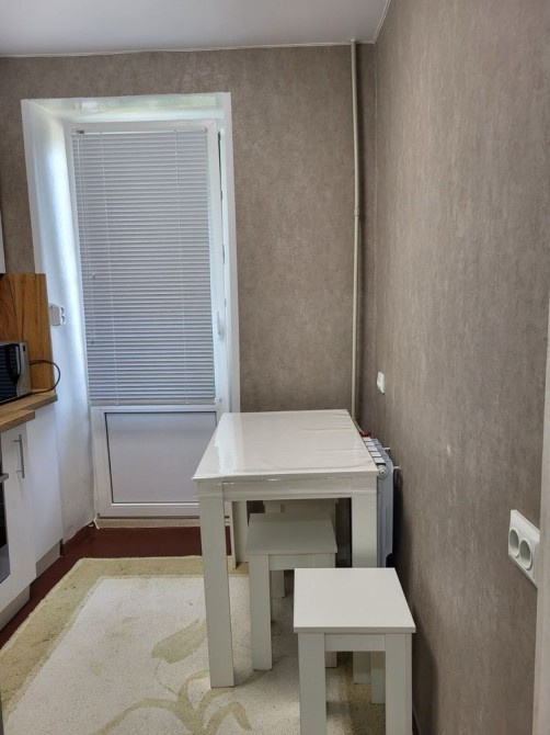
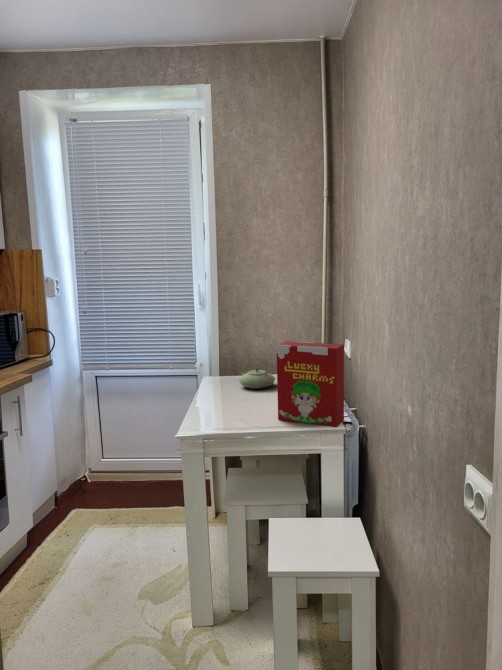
+ teapot [238,356,276,390]
+ cereal box [275,340,345,429]
